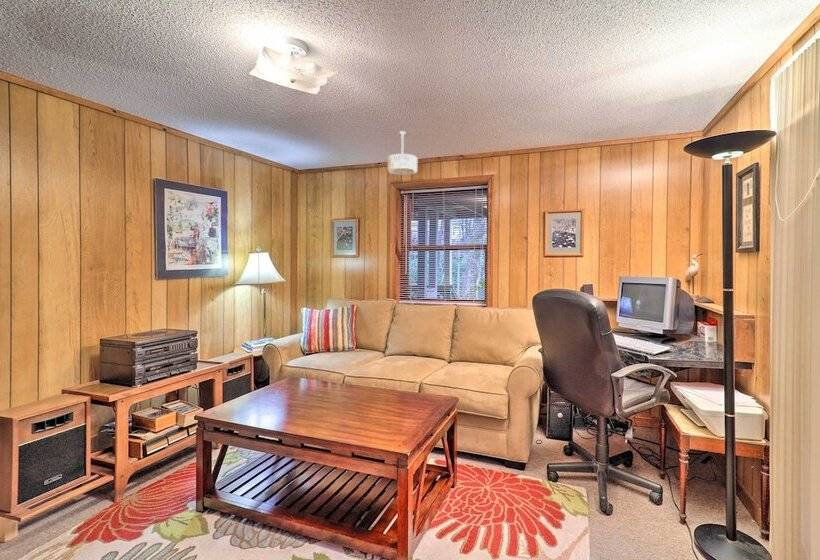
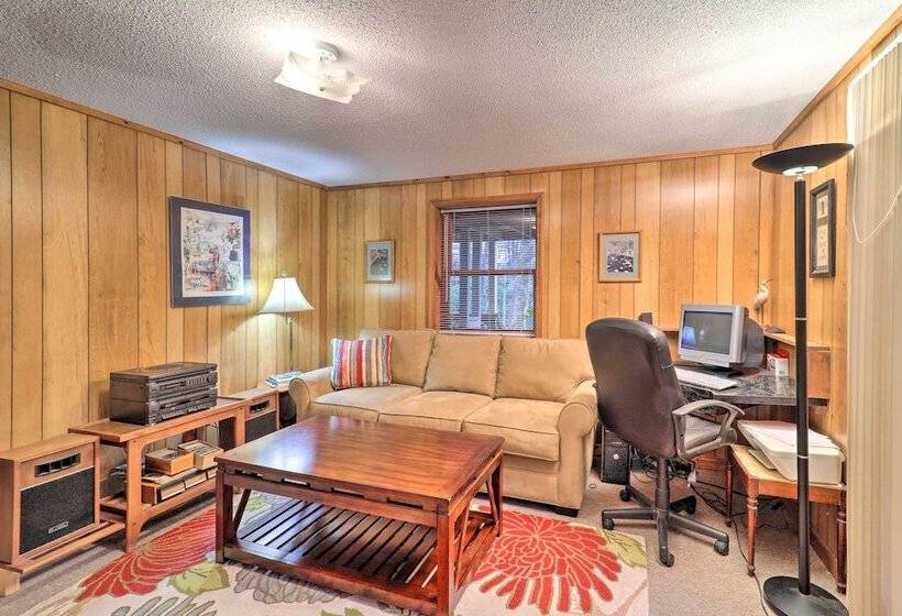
- pendant light [387,130,418,176]
